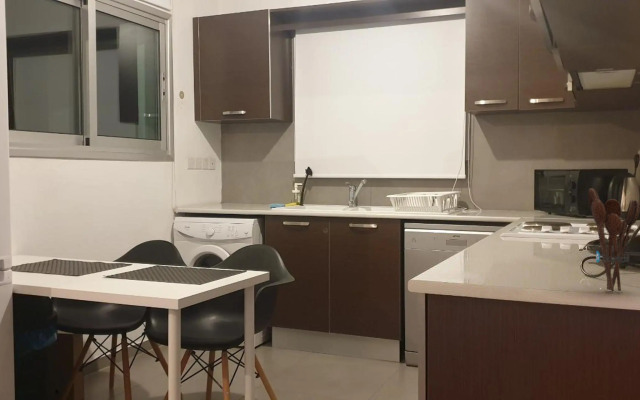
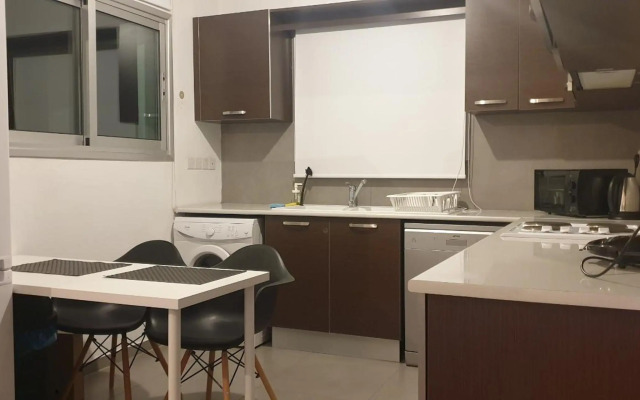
- utensil holder [587,187,640,292]
